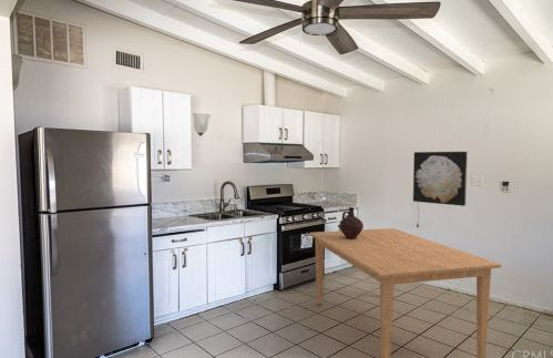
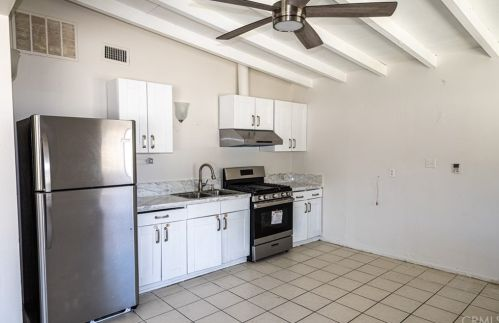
- dining table [308,227,502,358]
- wall art [412,151,469,207]
- ceramic jug [338,206,365,239]
